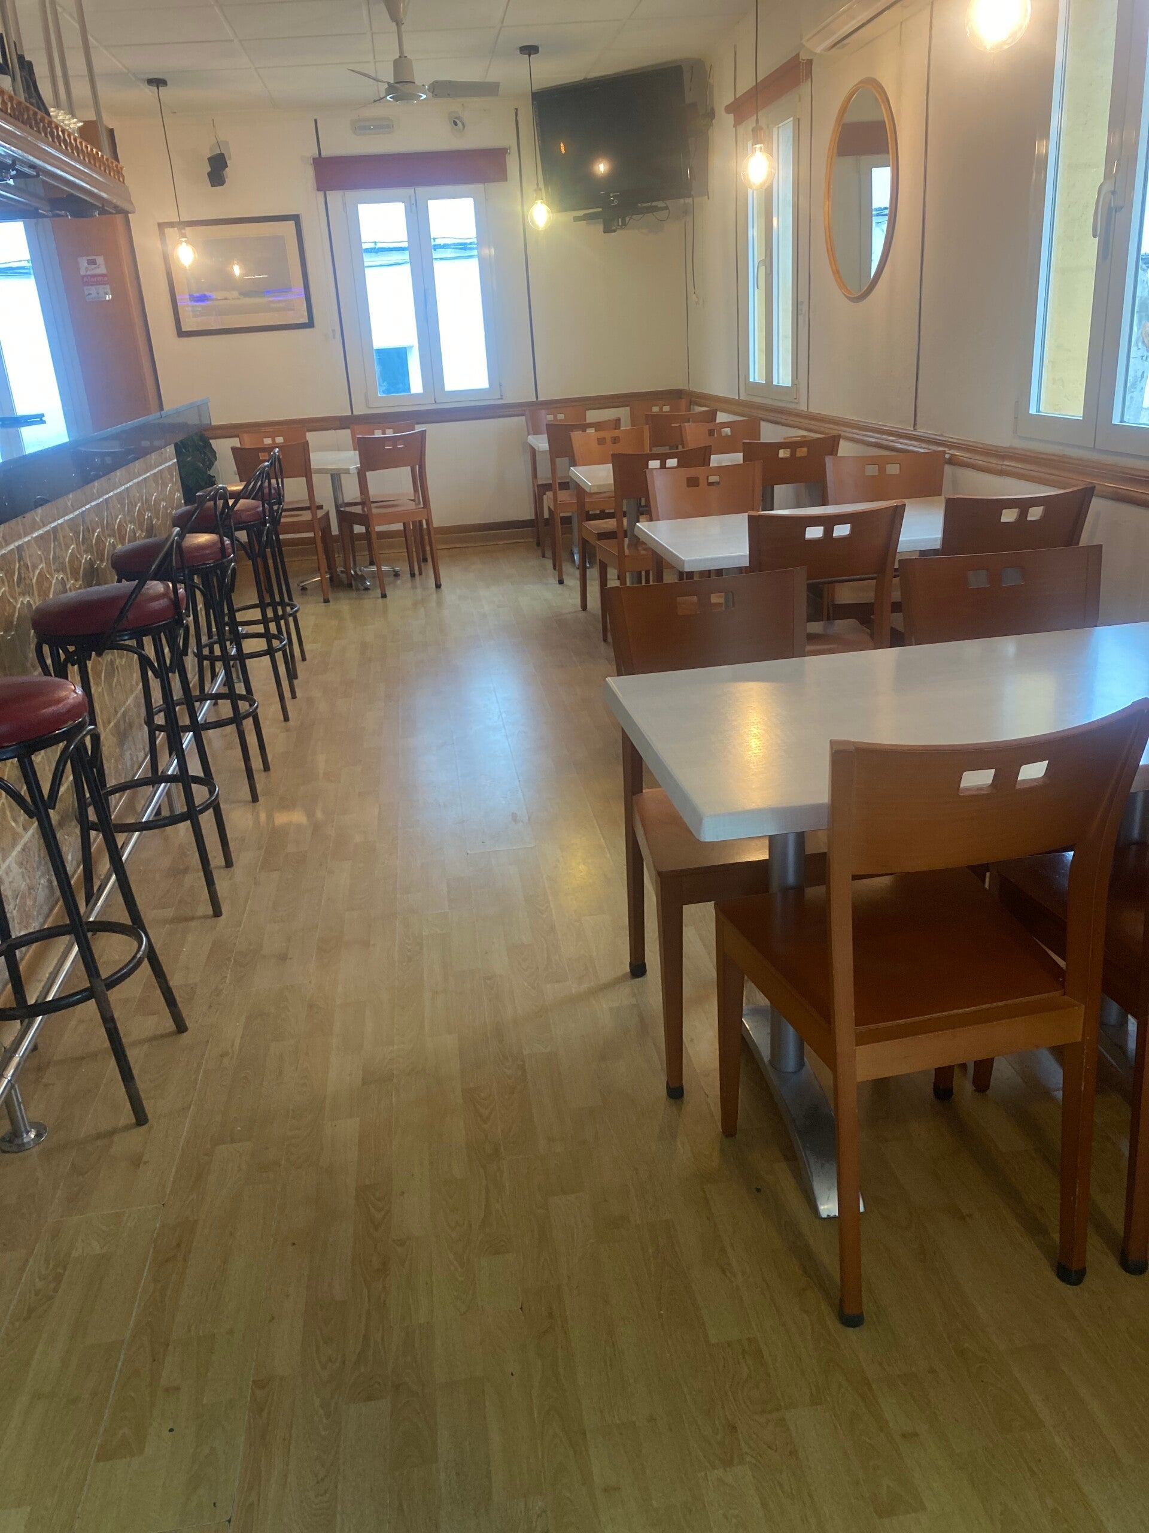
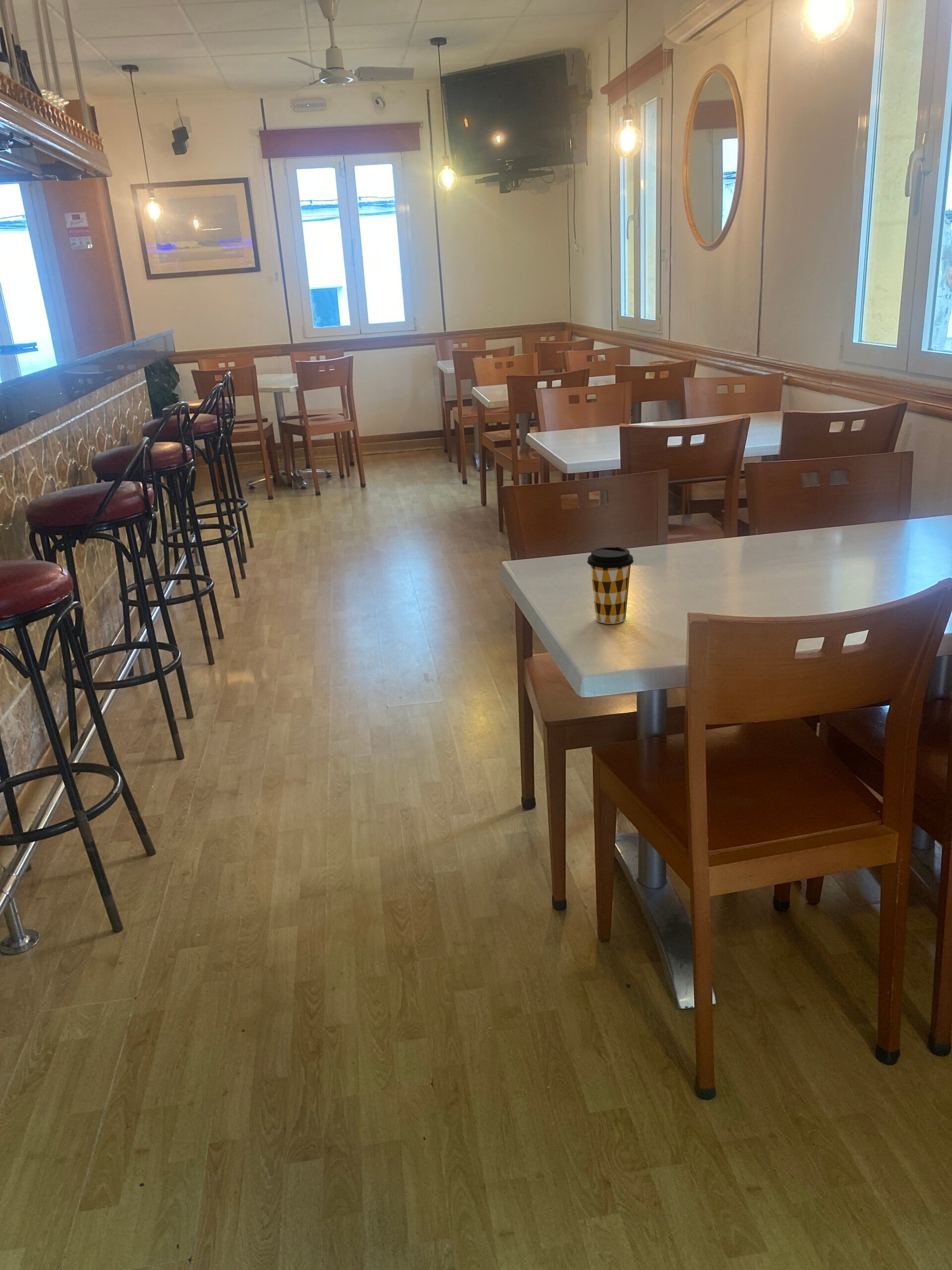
+ coffee cup [587,546,634,624]
